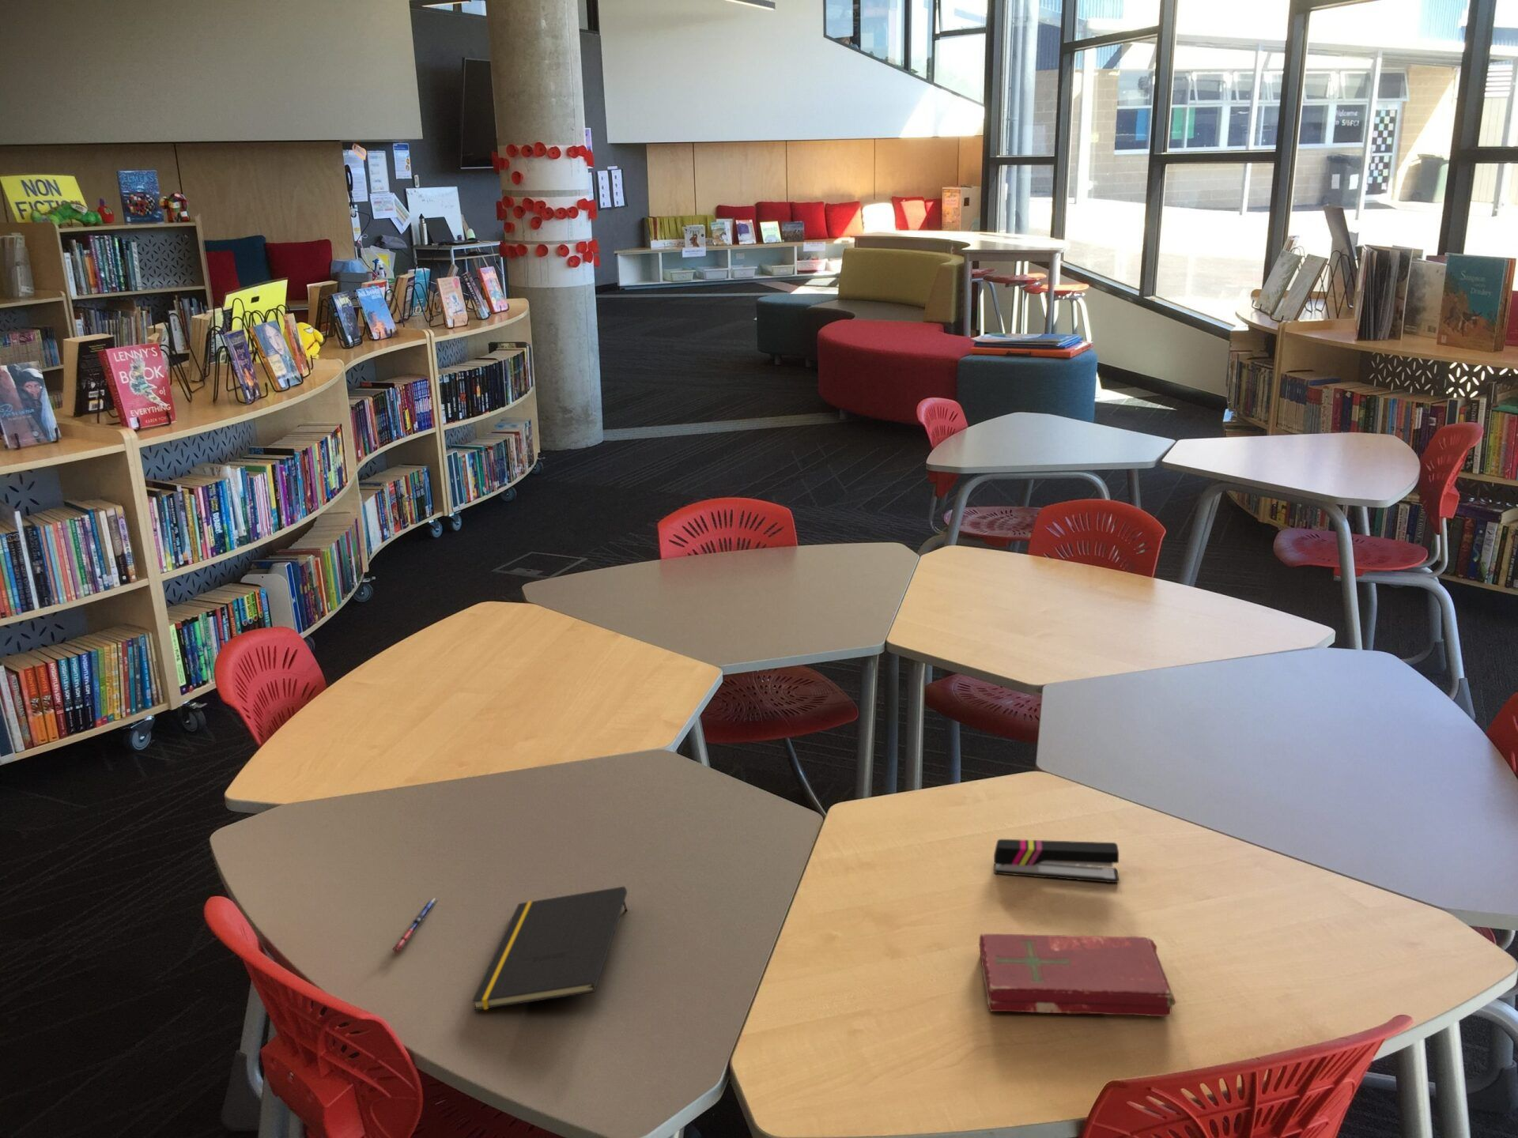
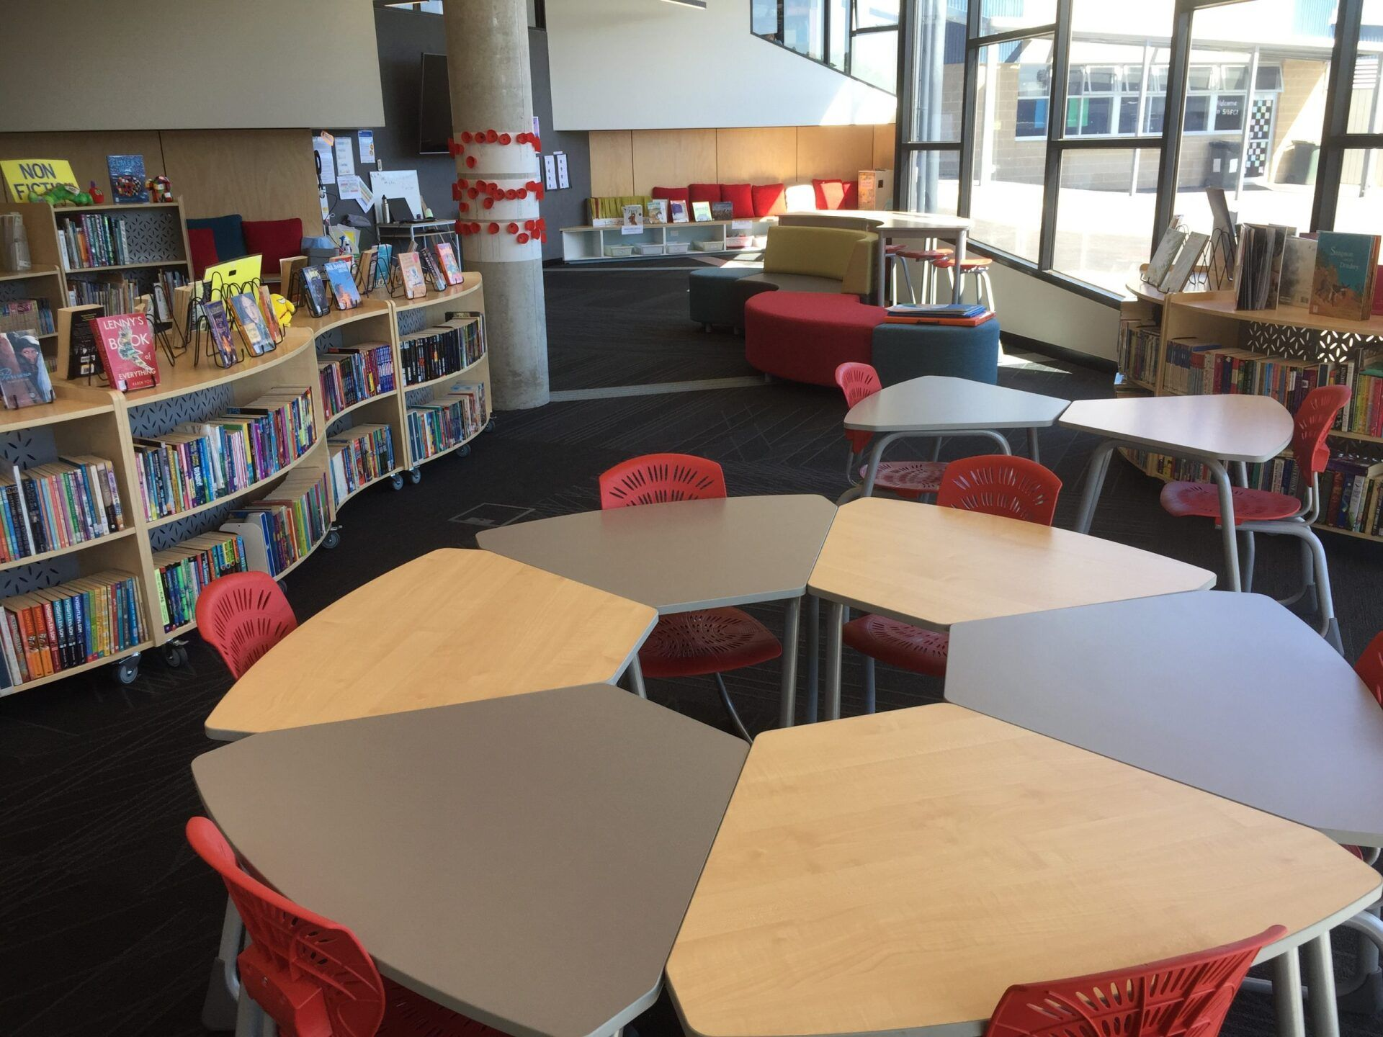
- pen [391,897,437,953]
- book [978,932,1177,1017]
- stapler [993,838,1120,883]
- notepad [471,886,628,1011]
